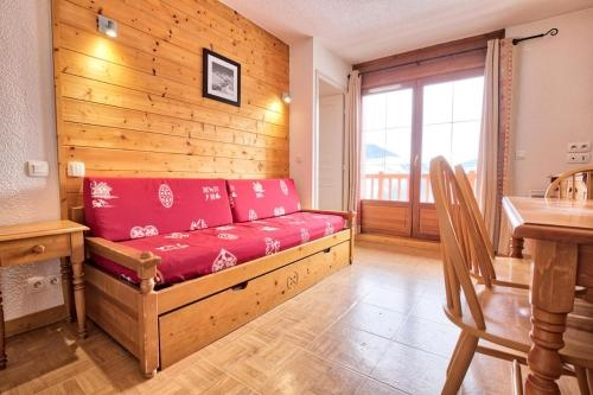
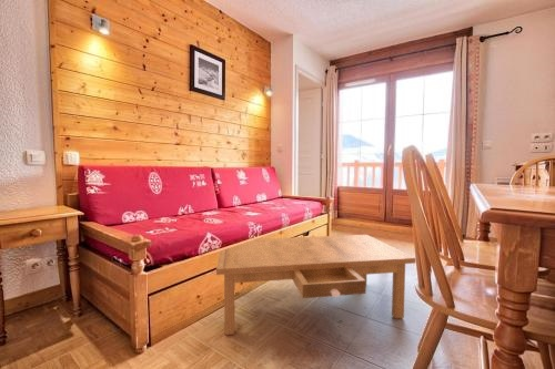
+ coffee table [215,234,416,336]
